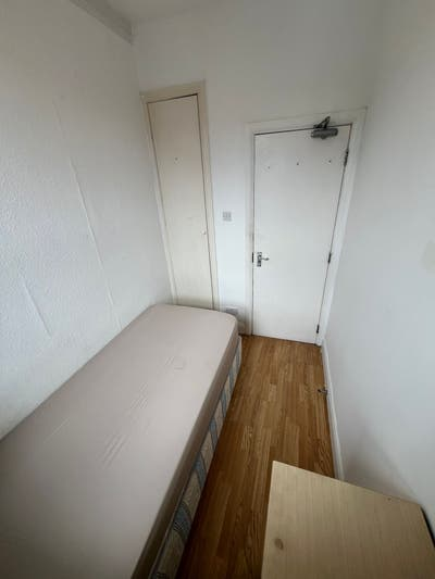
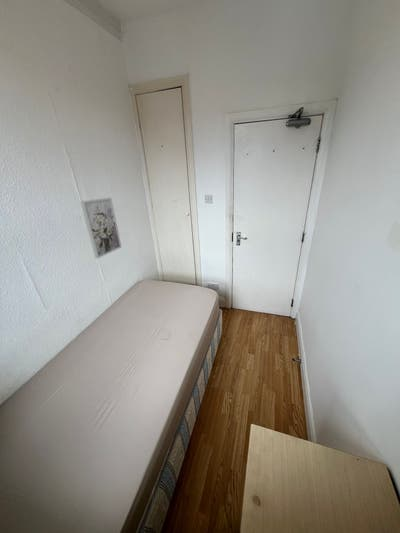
+ wall art [79,197,123,259]
